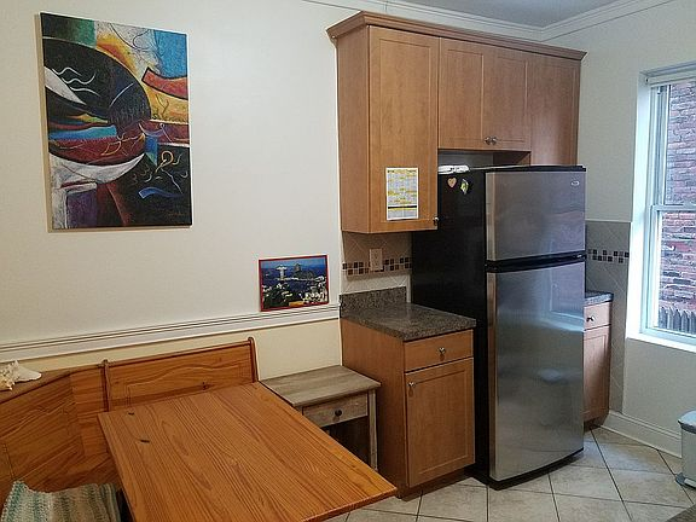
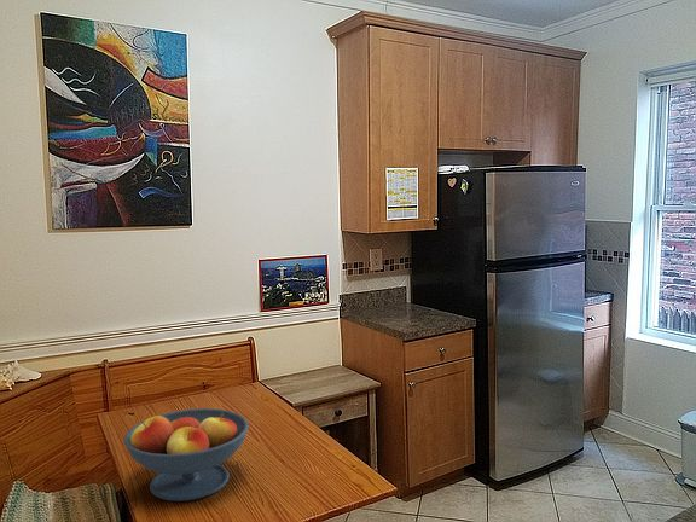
+ fruit bowl [123,407,250,503]
